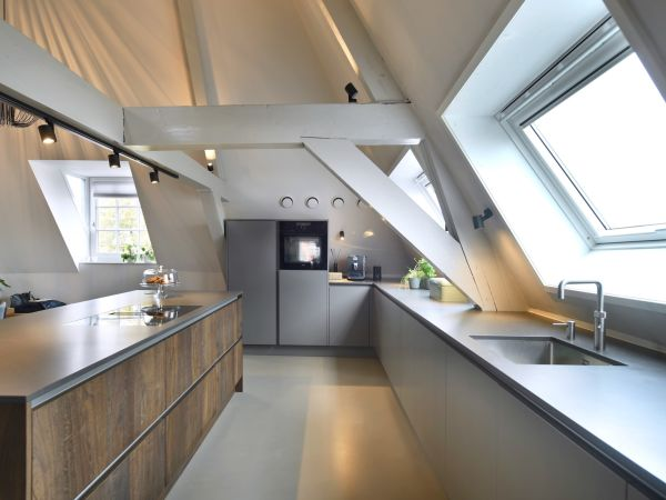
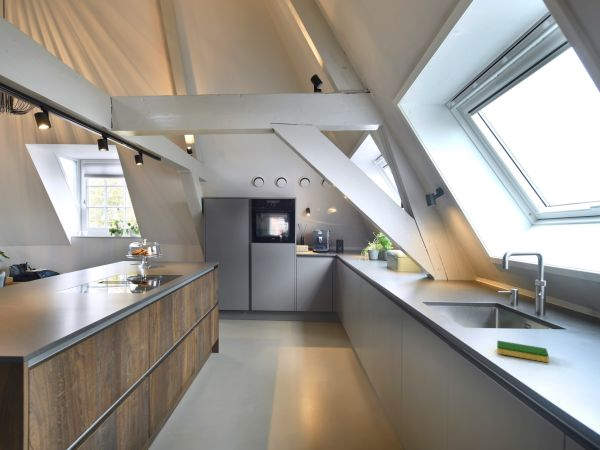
+ dish sponge [496,340,550,363]
